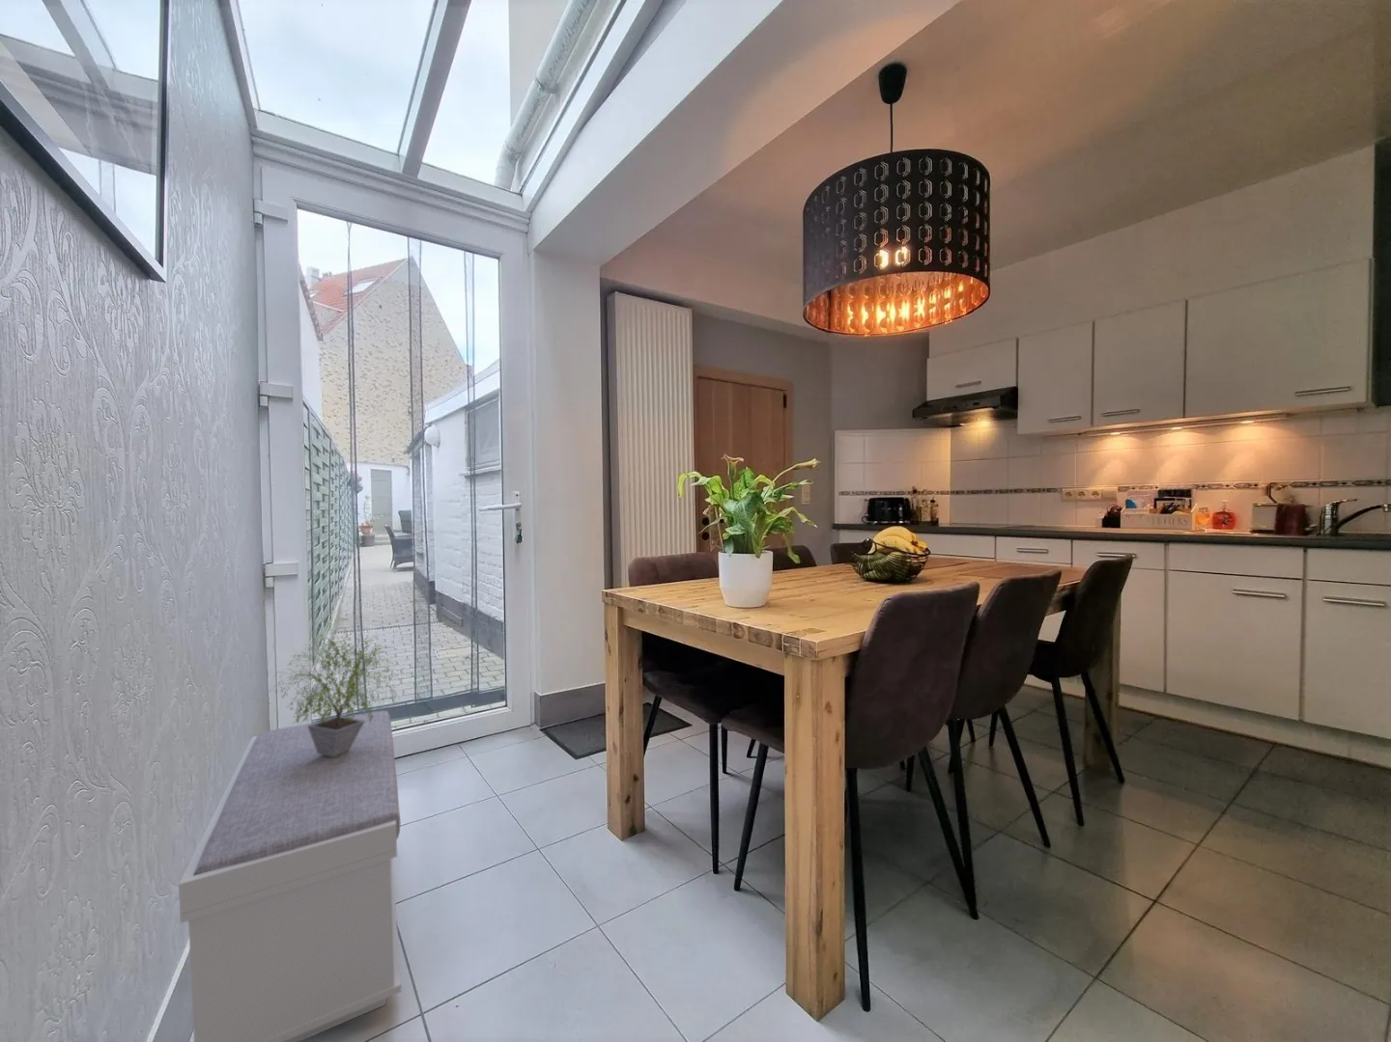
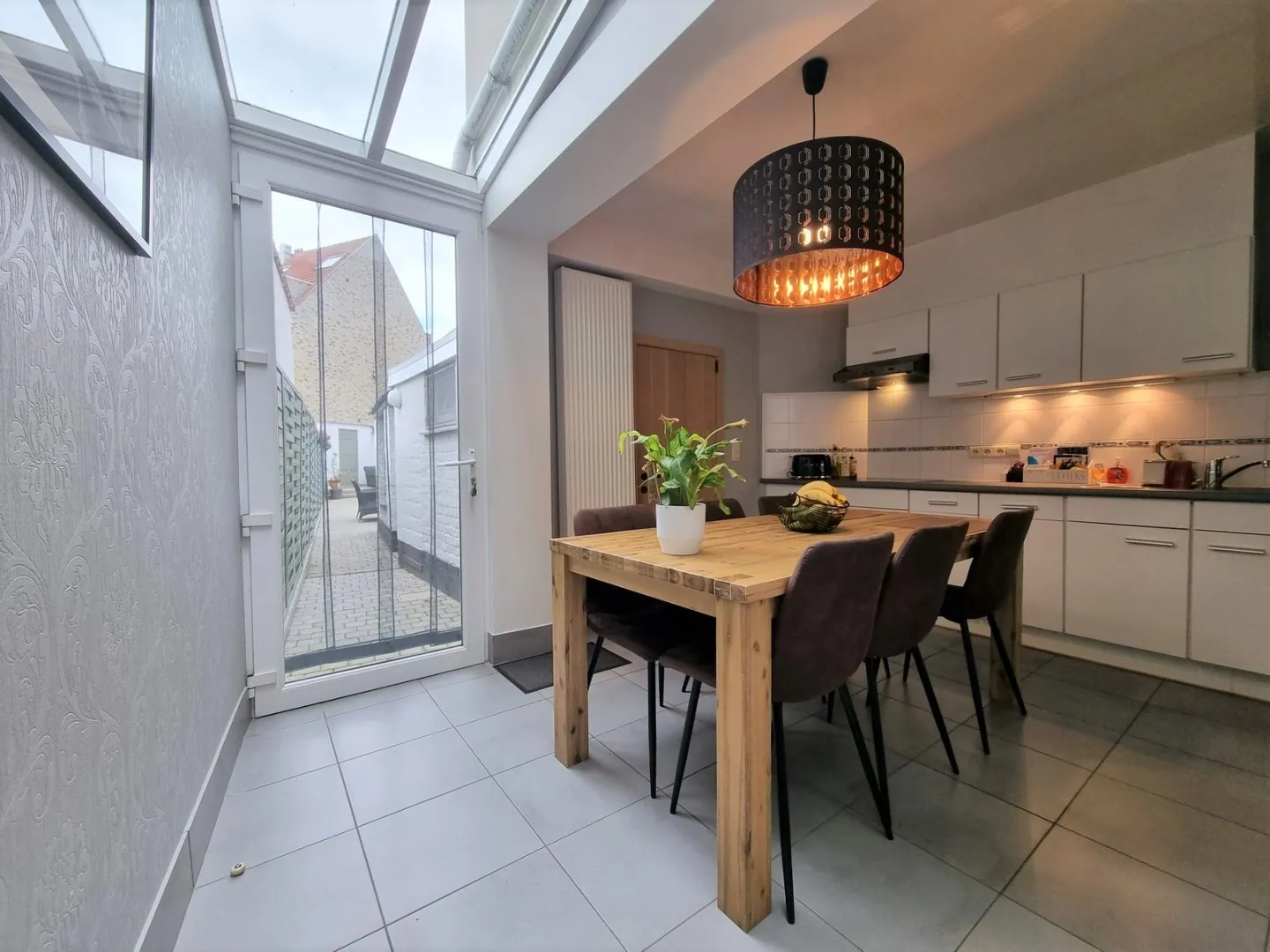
- potted plant [269,621,404,756]
- bench [177,710,402,1042]
